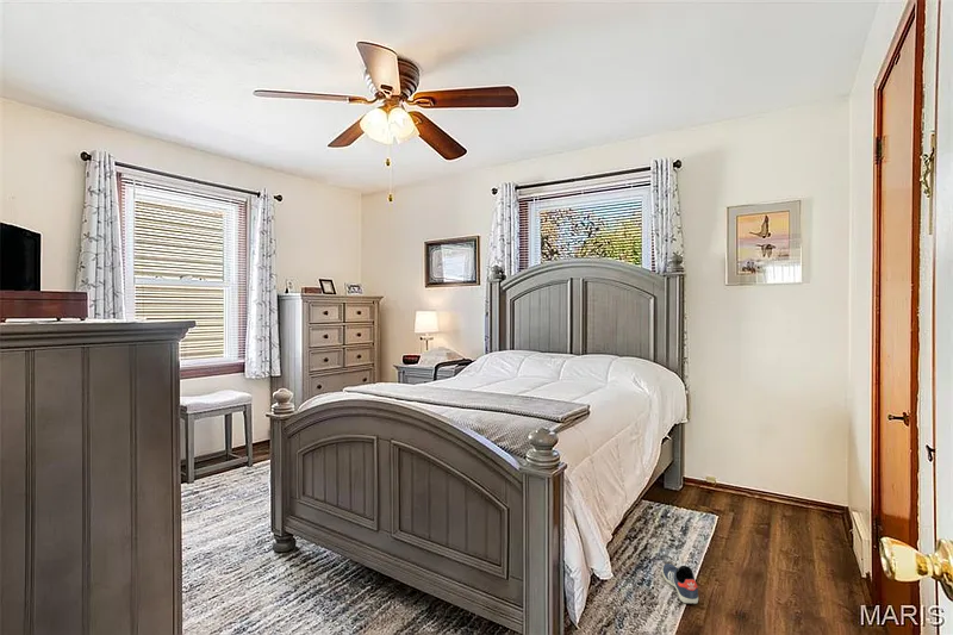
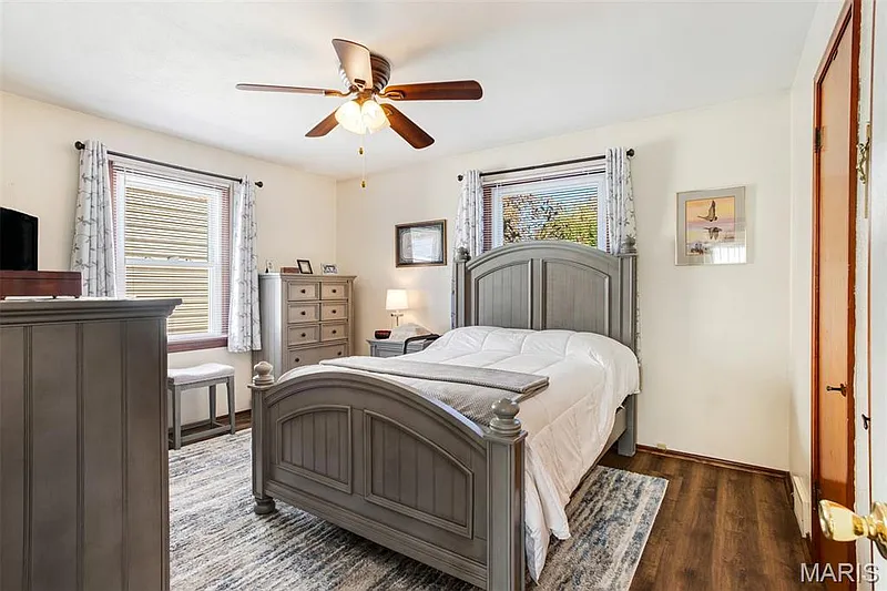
- sneaker [661,562,699,604]
